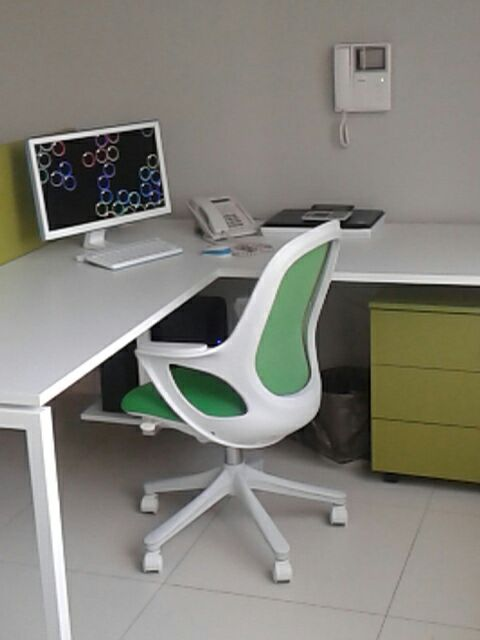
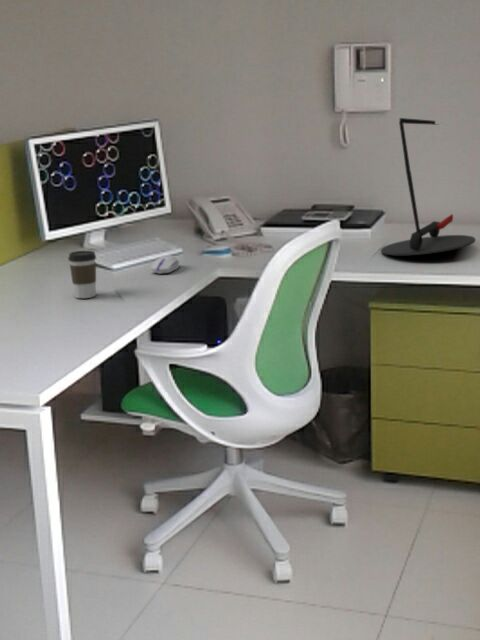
+ computer mouse [150,255,180,274]
+ desk lamp [380,117,477,256]
+ coffee cup [67,250,97,299]
